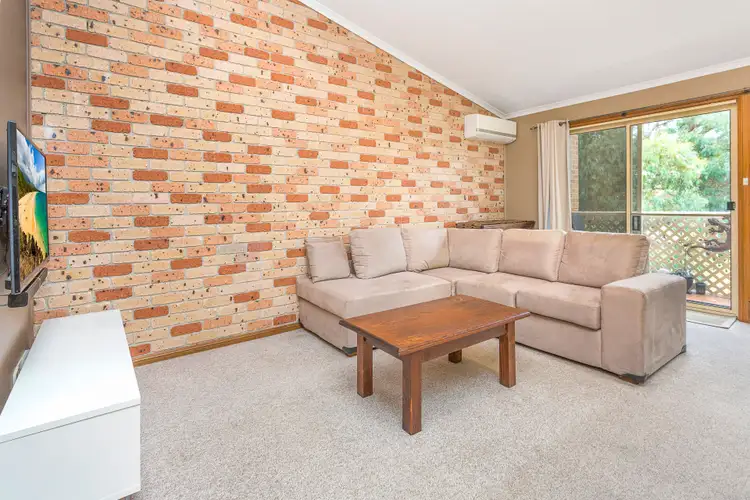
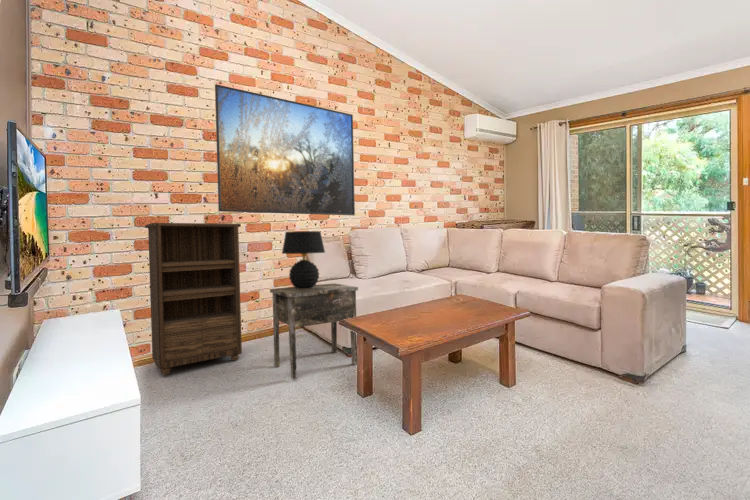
+ table lamp [281,230,326,289]
+ side table [269,282,359,380]
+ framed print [214,83,356,216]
+ bookshelf [144,222,243,376]
